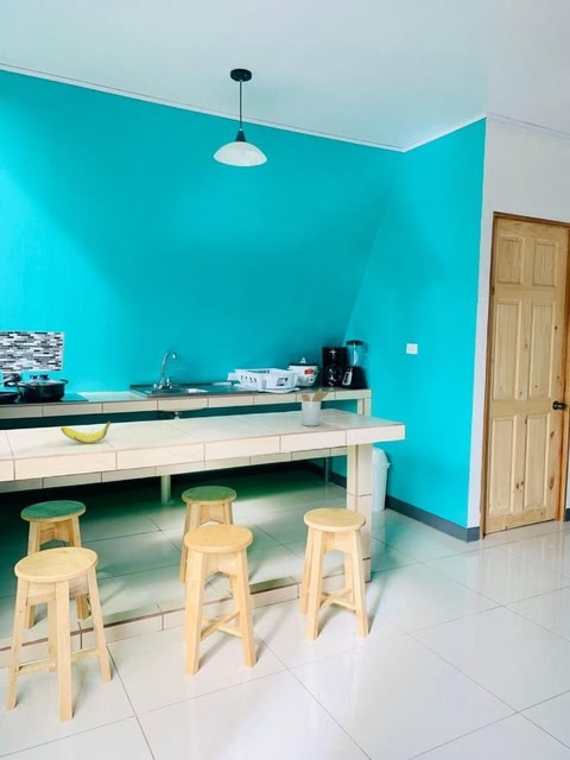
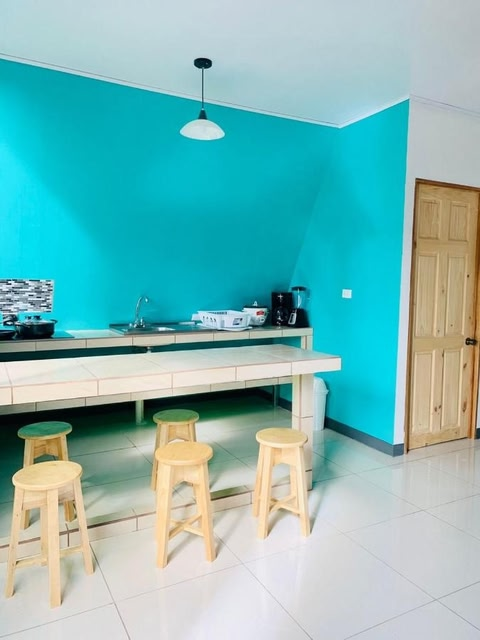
- banana [59,420,112,444]
- utensil holder [300,387,330,428]
